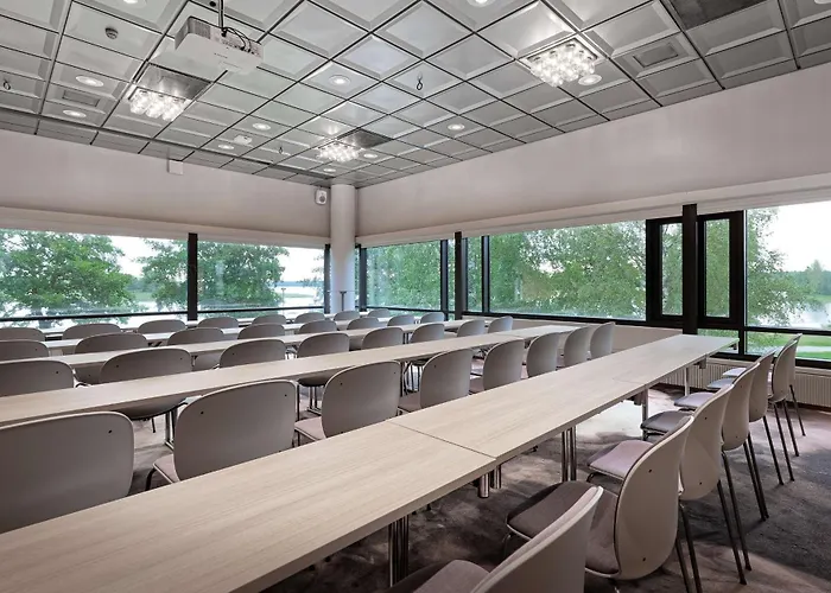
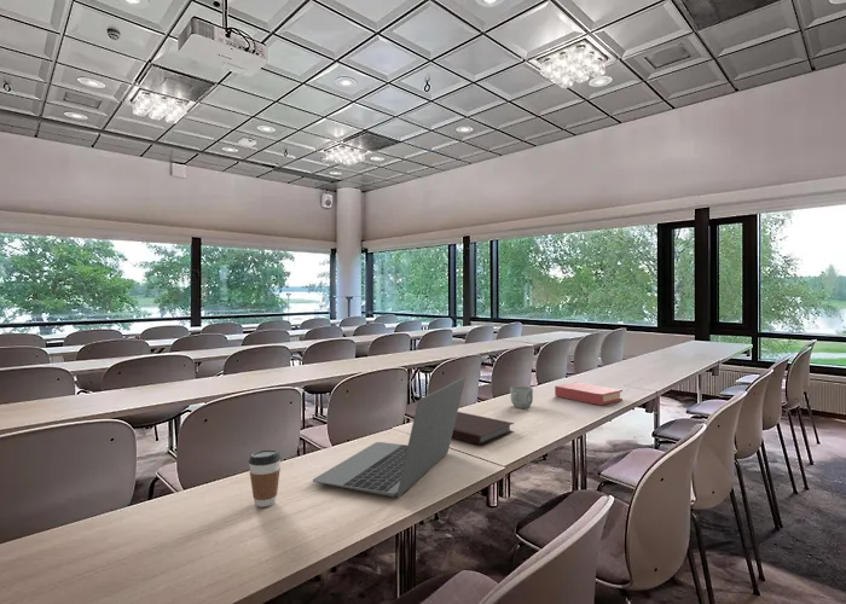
+ laptop [312,377,467,498]
+ book [554,382,624,406]
+ mug [509,385,534,410]
+ coffee cup [248,448,283,509]
+ notebook [452,411,515,446]
